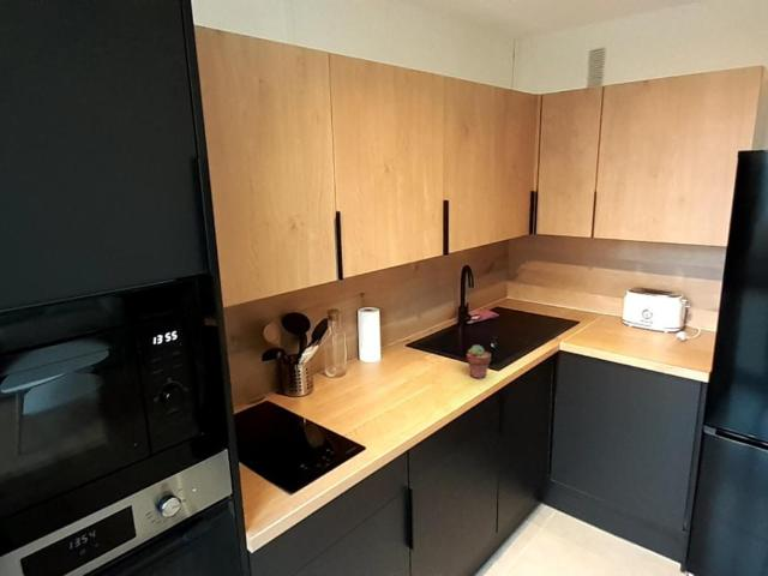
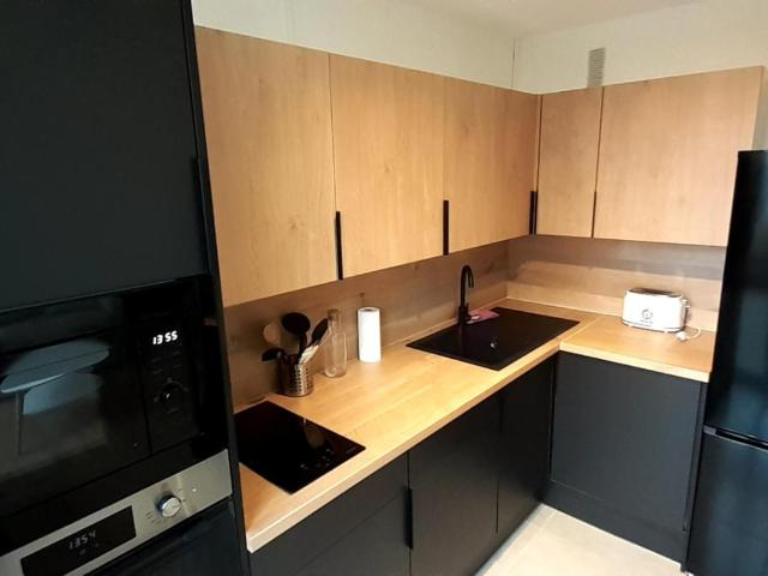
- potted succulent [466,344,492,380]
